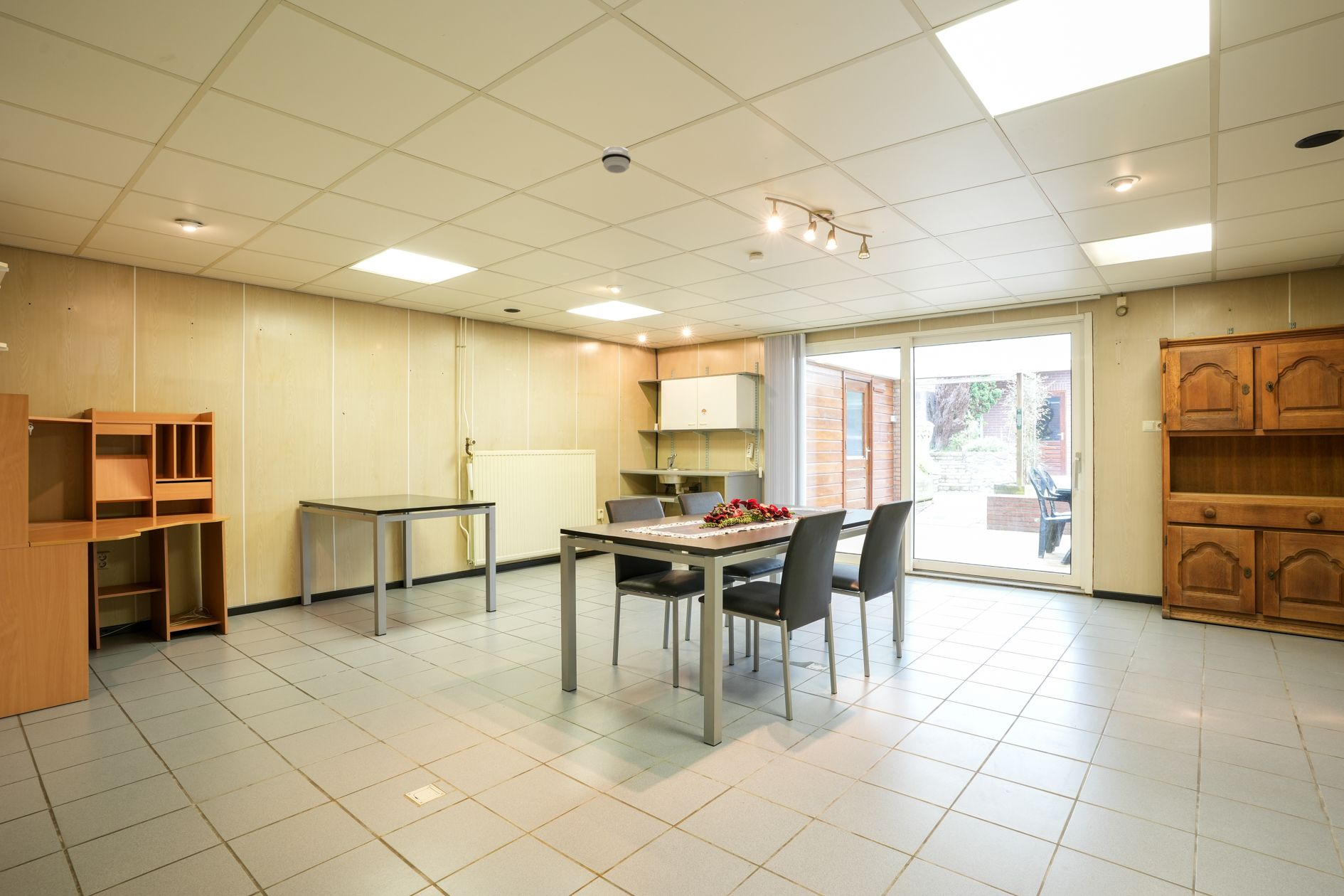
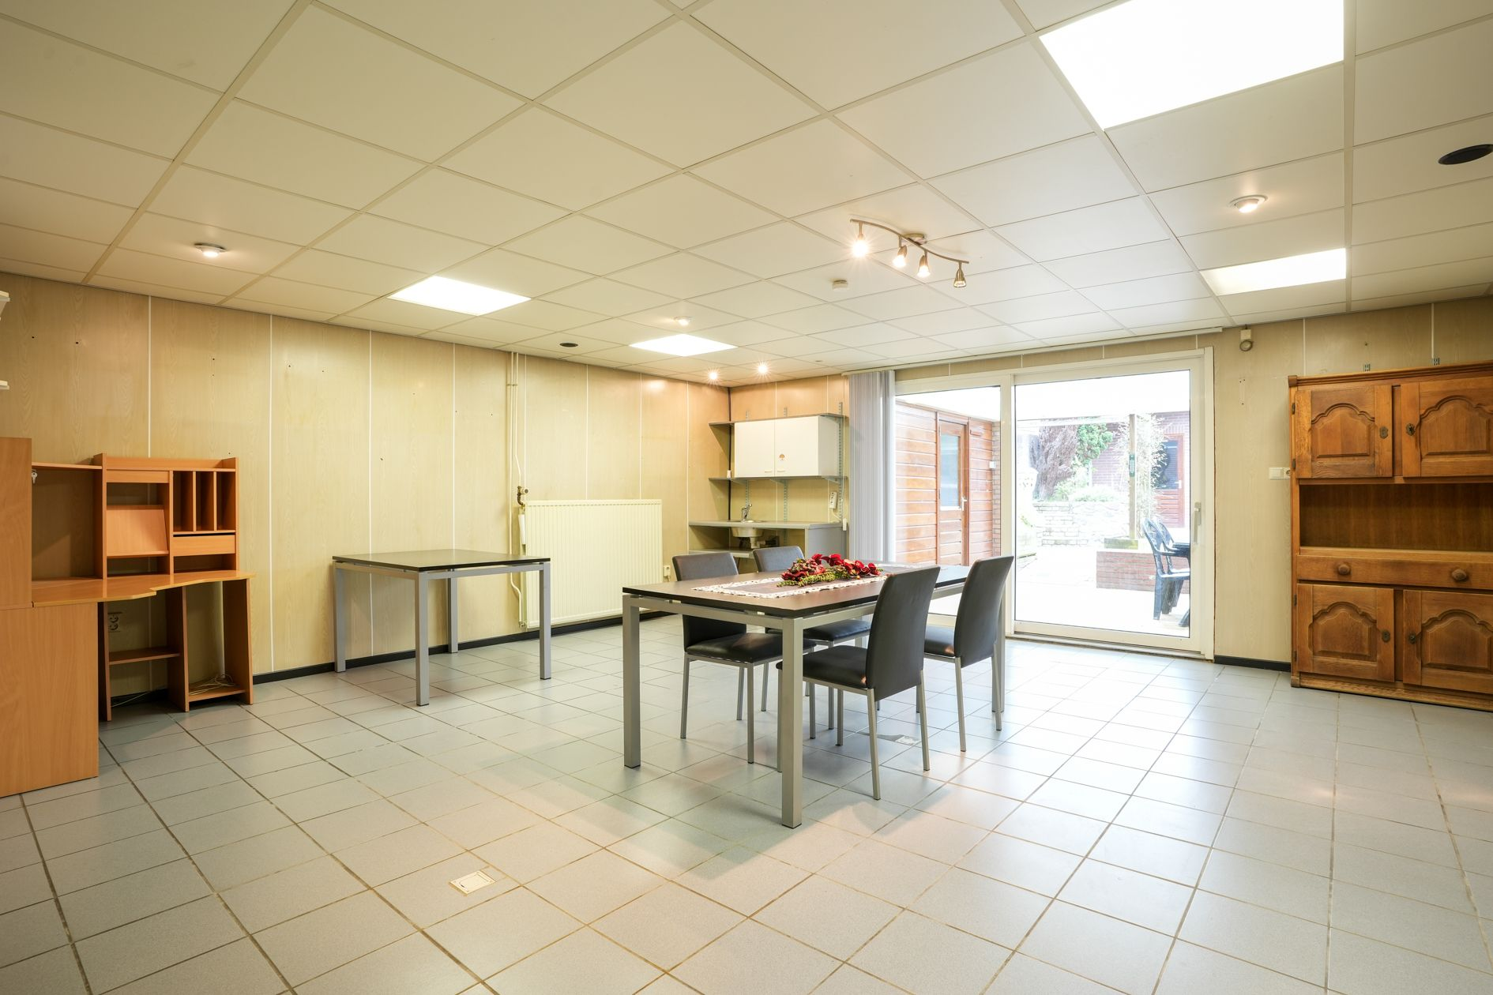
- smoke detector [601,146,631,174]
